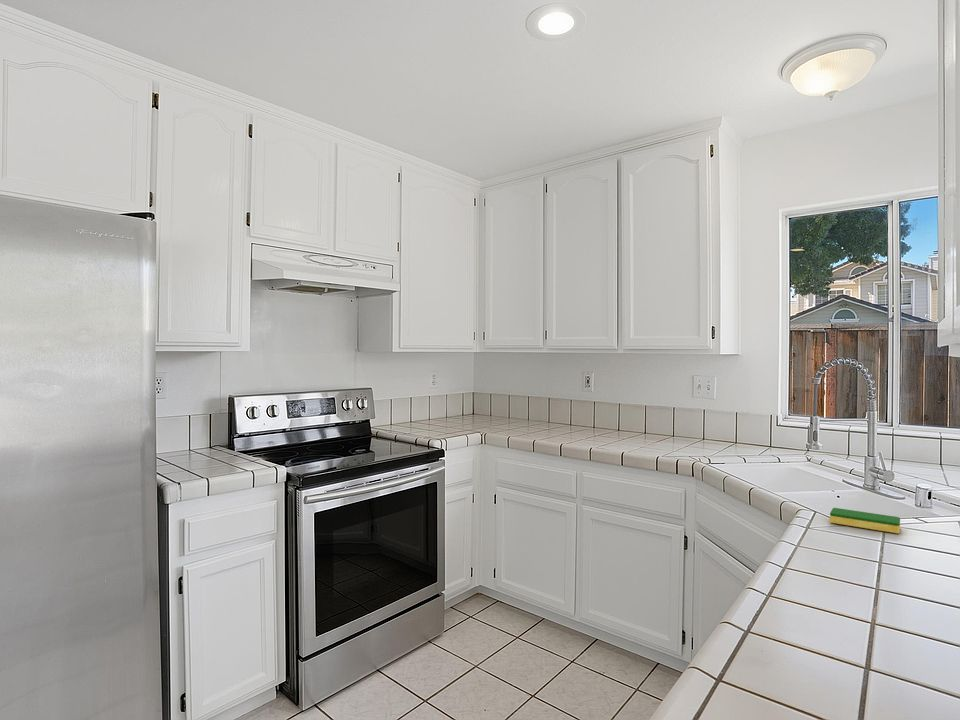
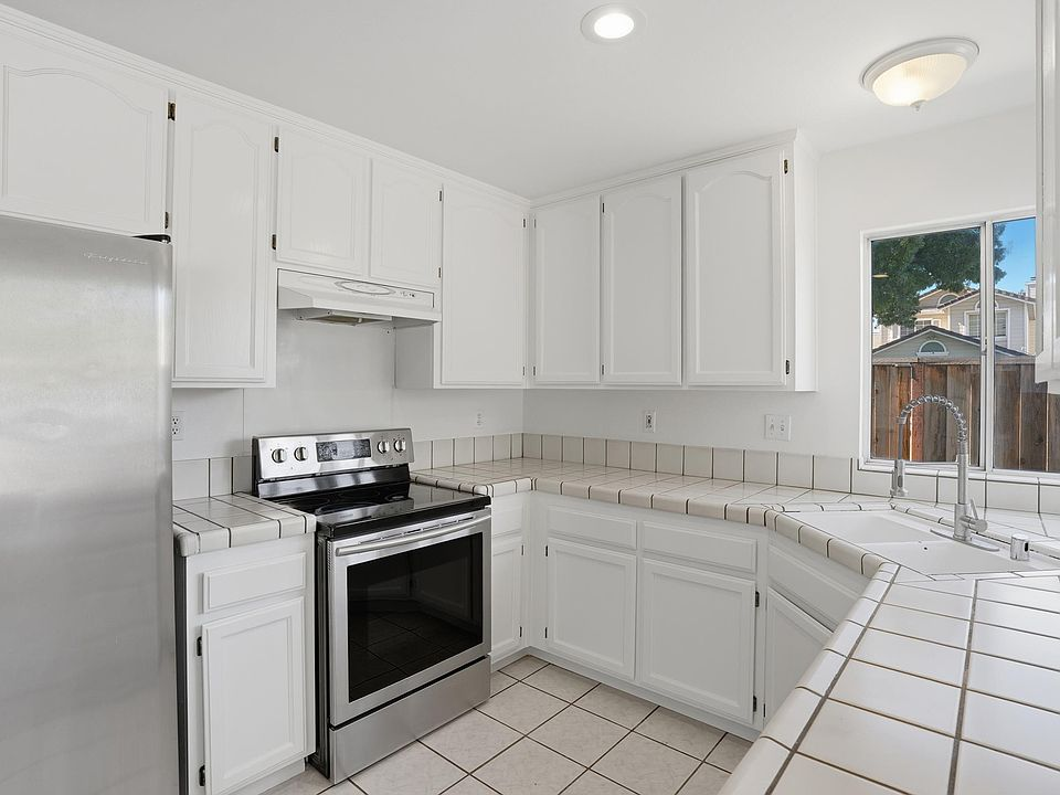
- dish sponge [829,507,901,534]
